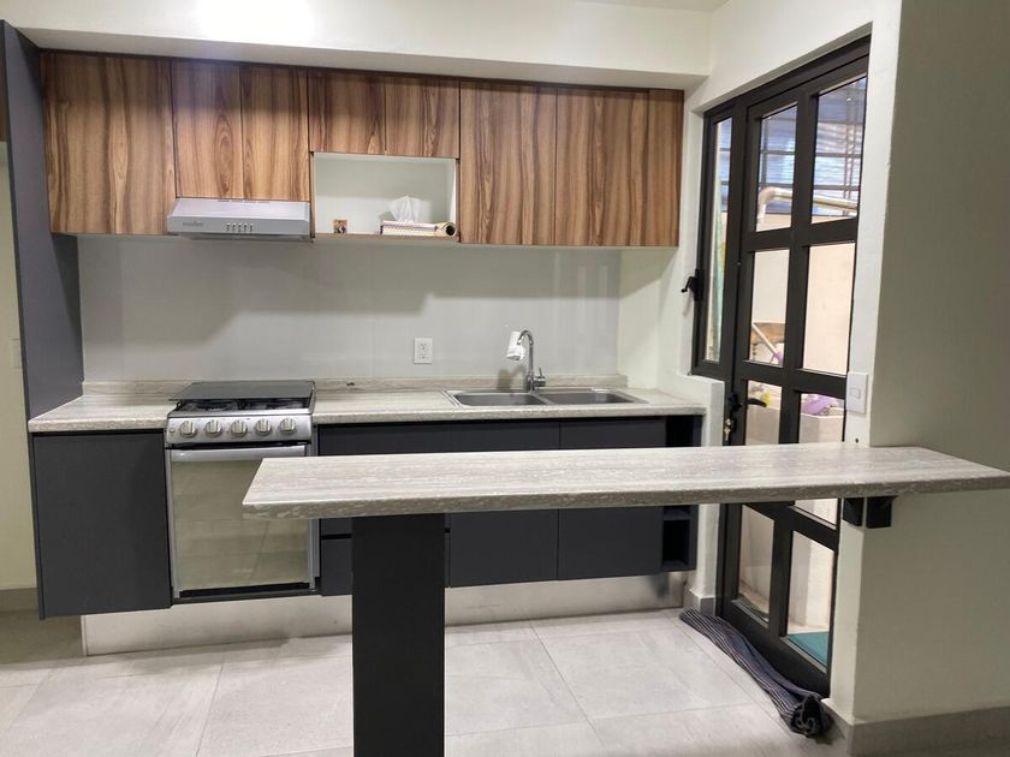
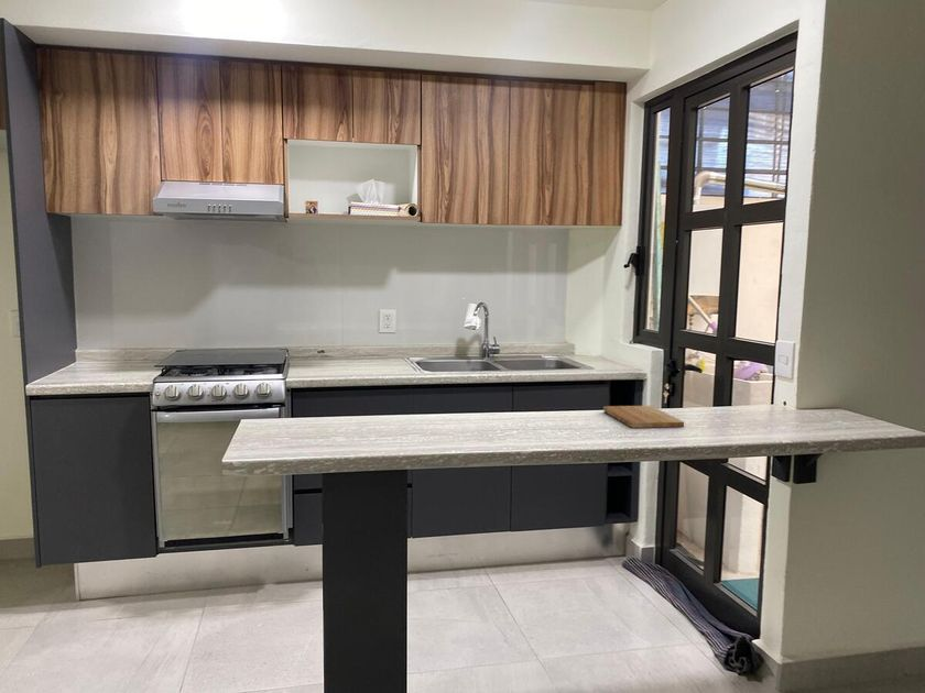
+ cutting board [602,405,685,429]
